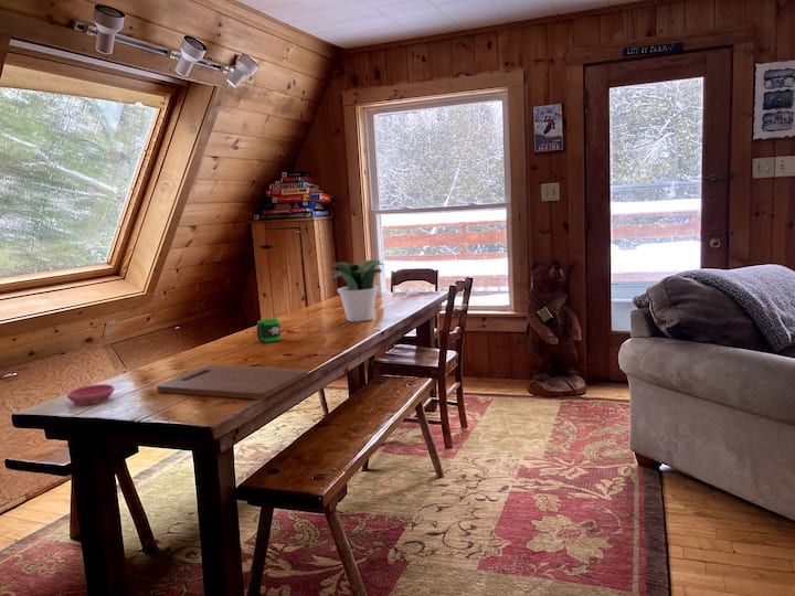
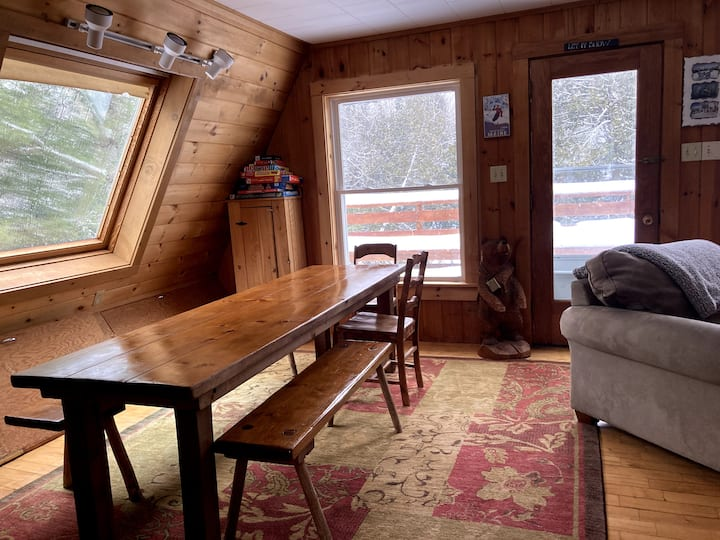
- mug [256,318,282,343]
- saucer [66,383,116,406]
- potted plant [328,258,384,322]
- cutting board [156,363,309,401]
